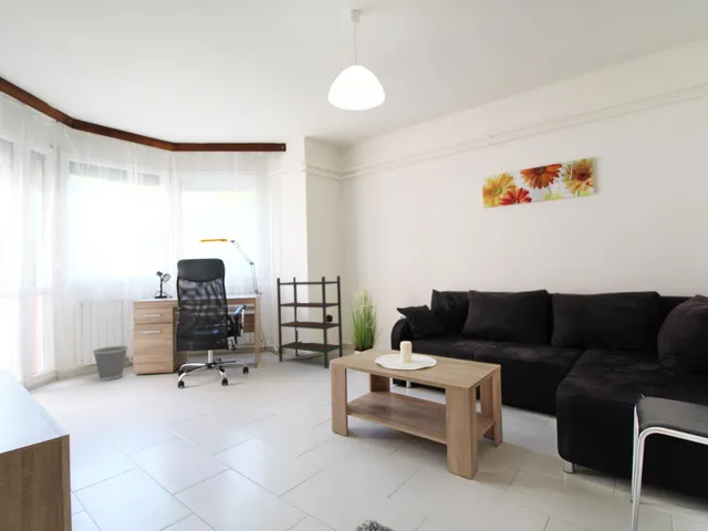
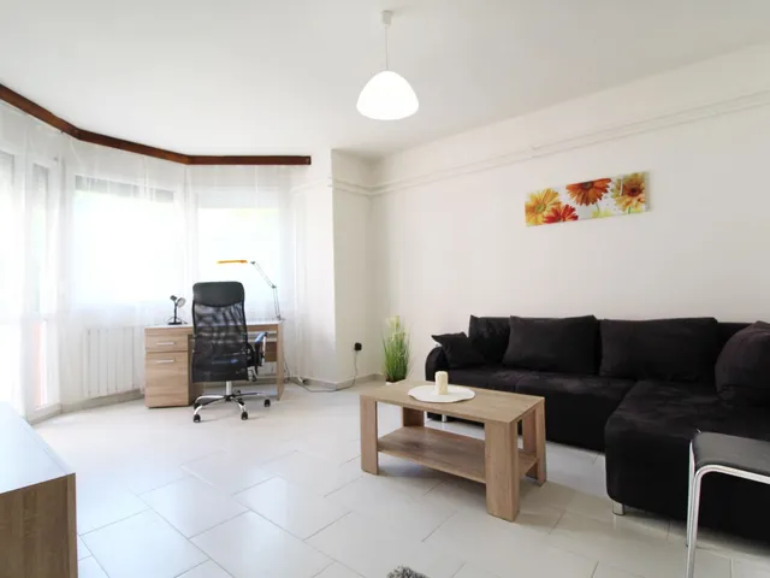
- bookshelf [275,274,344,369]
- wastebasket [92,345,128,382]
